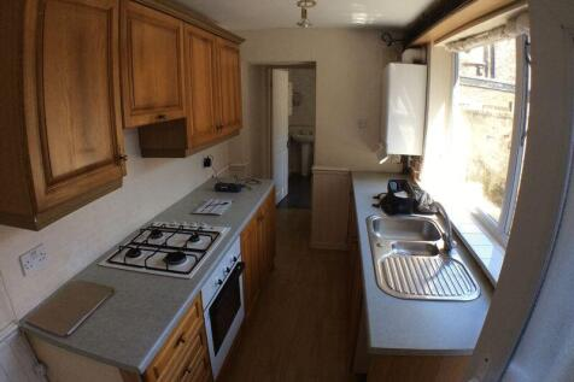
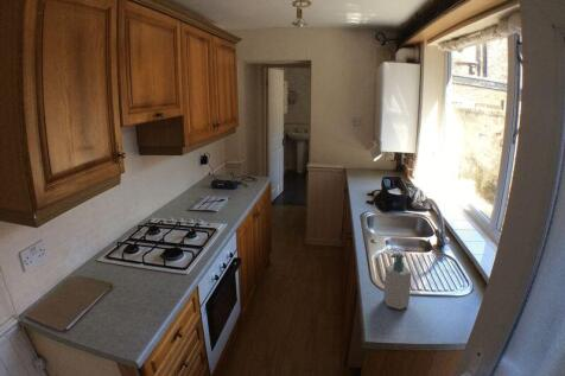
+ soap bottle [382,253,412,311]
